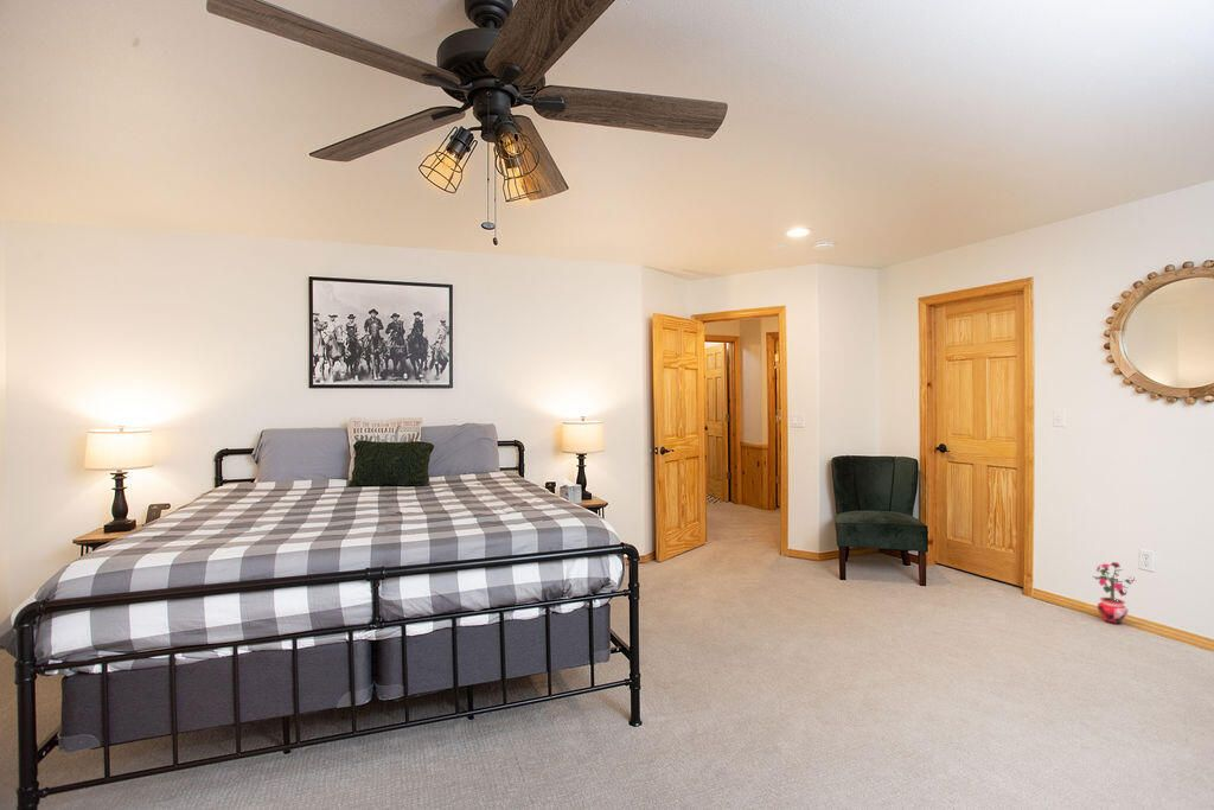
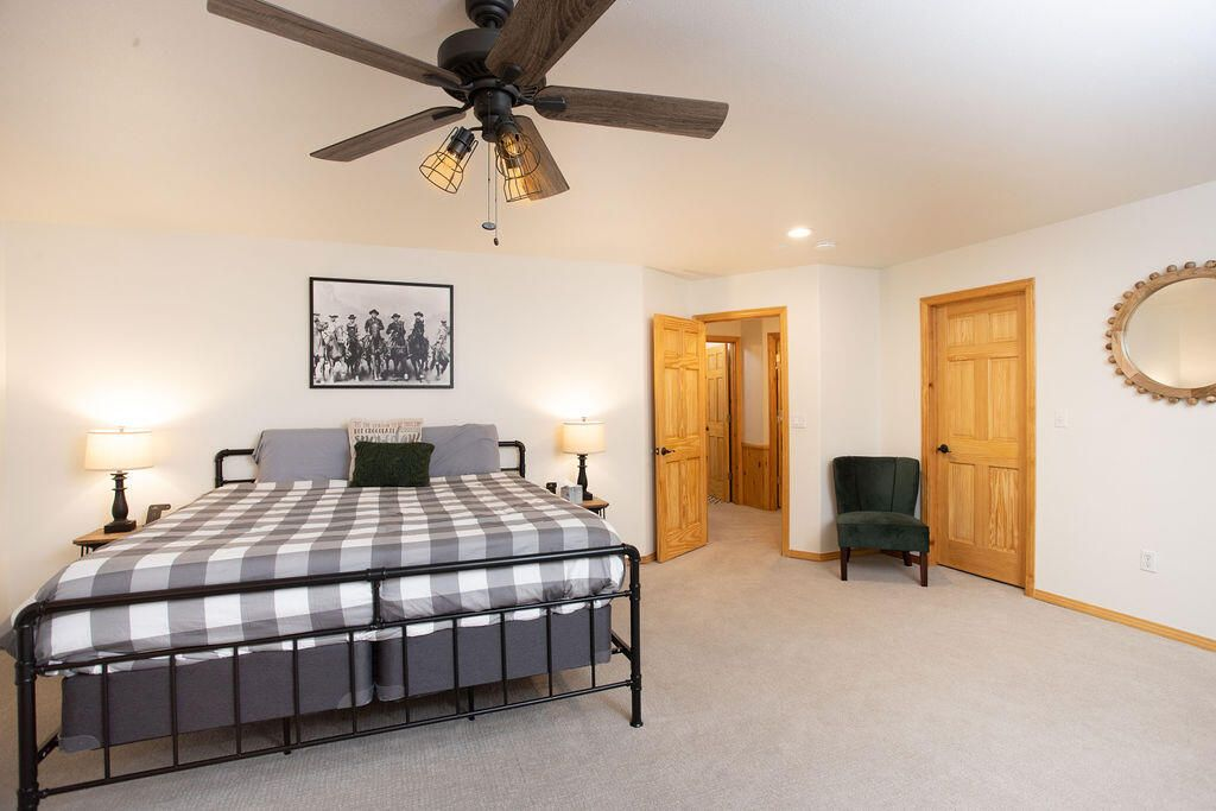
- potted plant [1091,561,1136,625]
